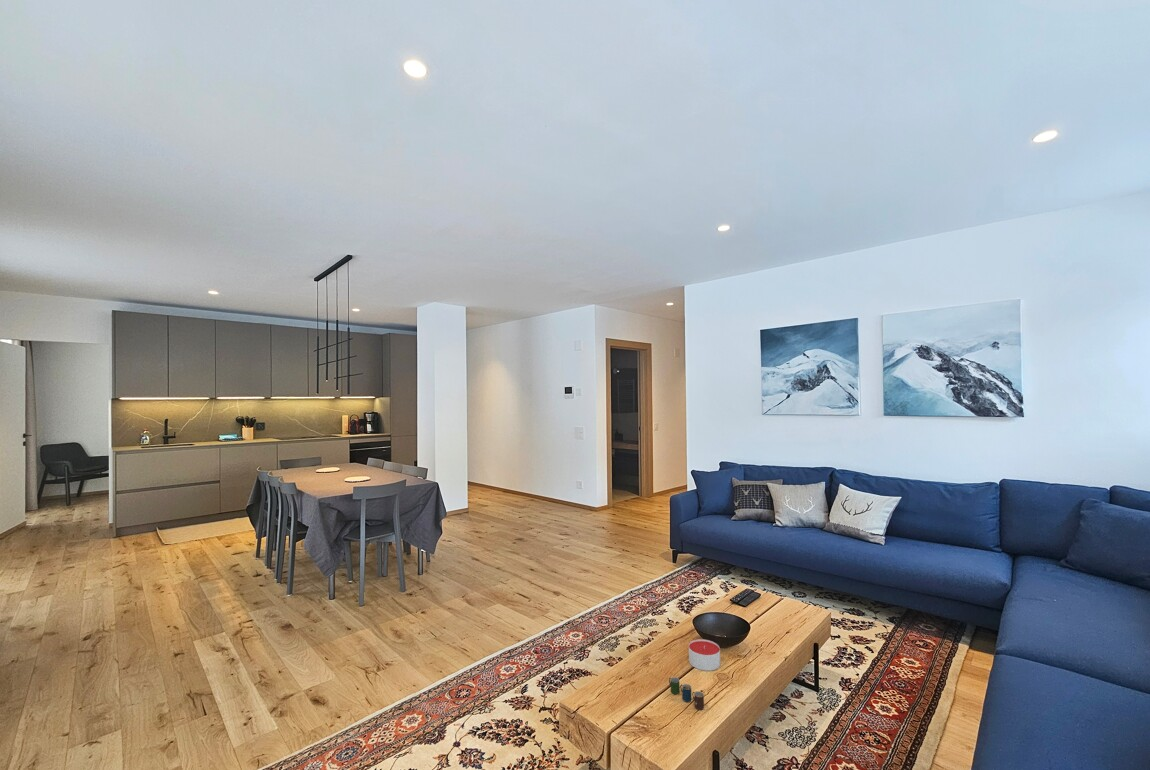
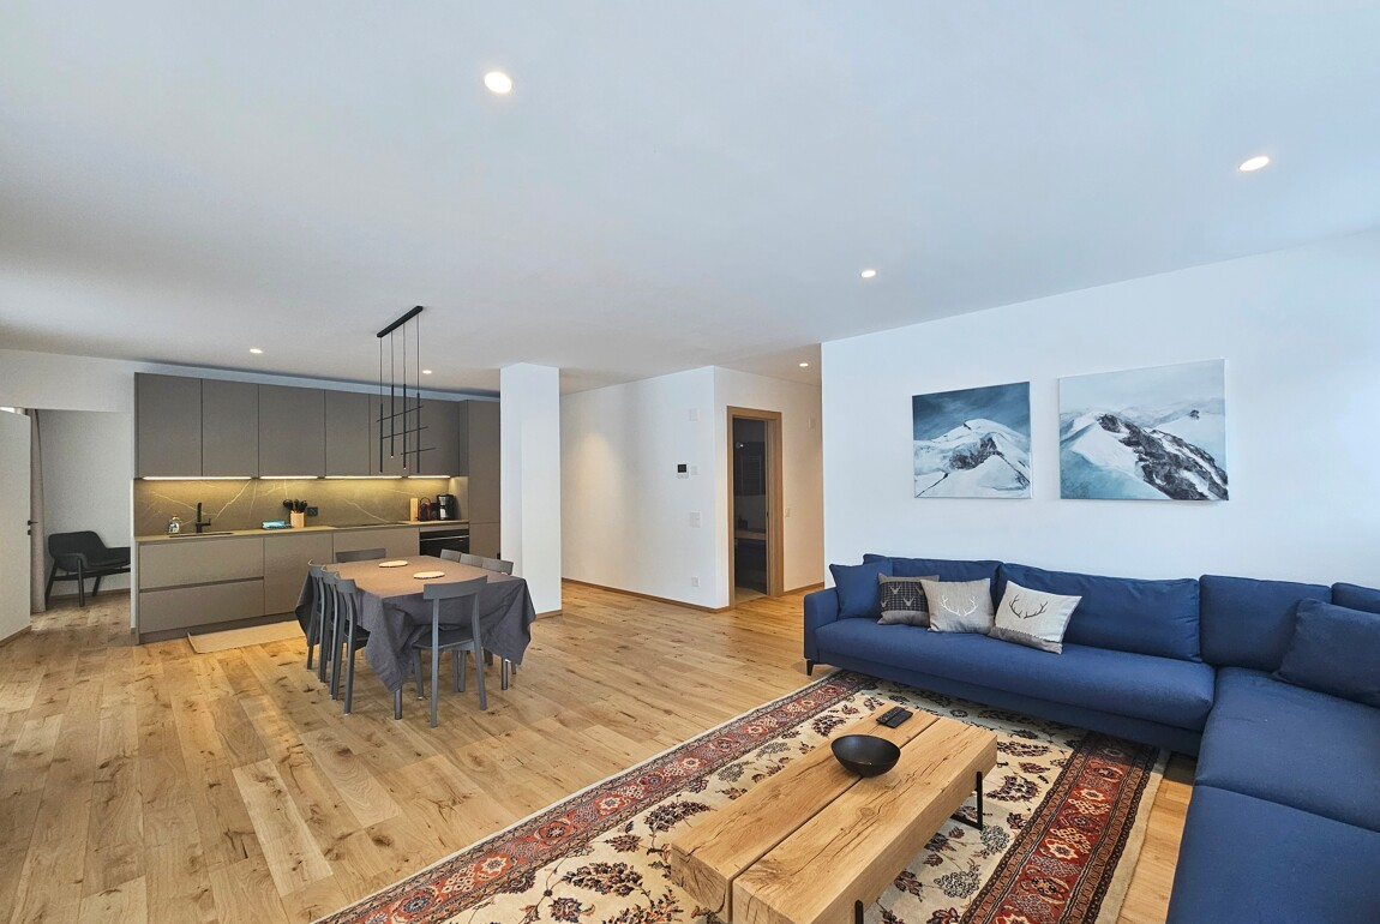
- candle [688,638,721,672]
- cup [668,676,705,711]
